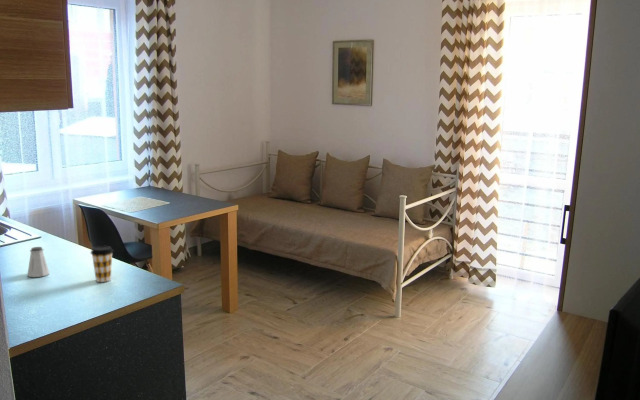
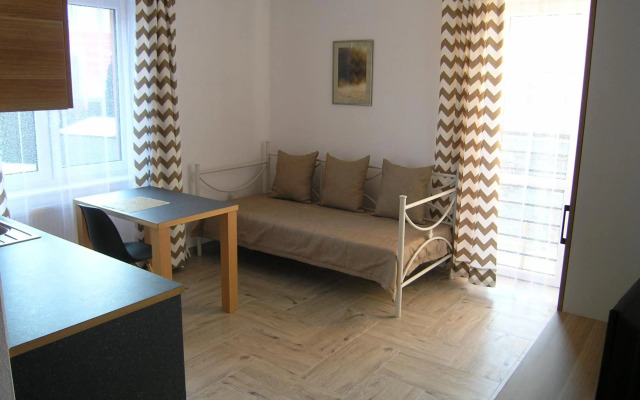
- saltshaker [26,246,50,278]
- coffee cup [90,245,115,283]
